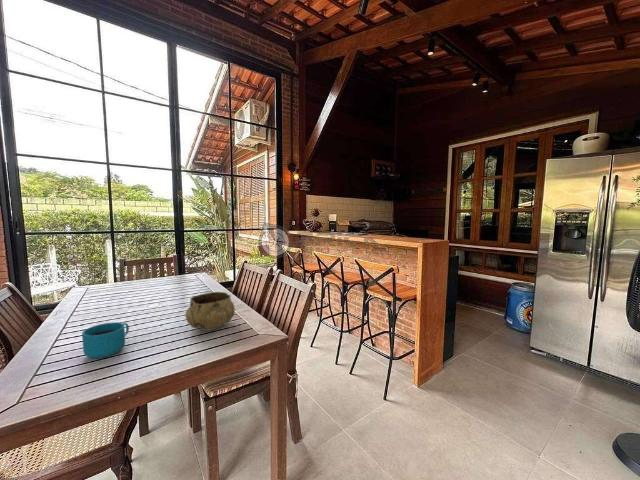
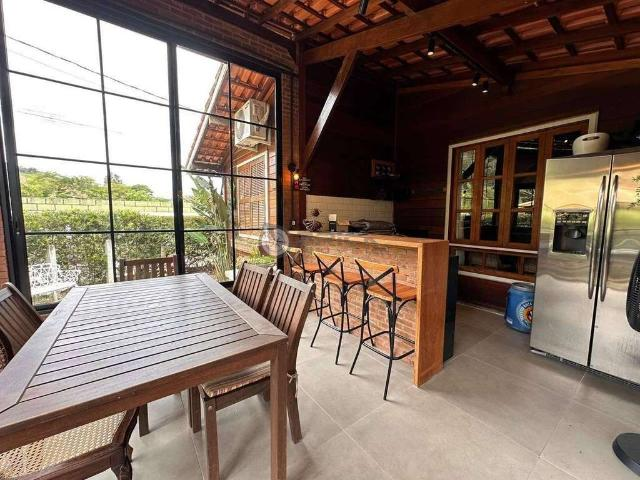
- cup [81,321,130,359]
- decorative bowl [185,291,236,332]
